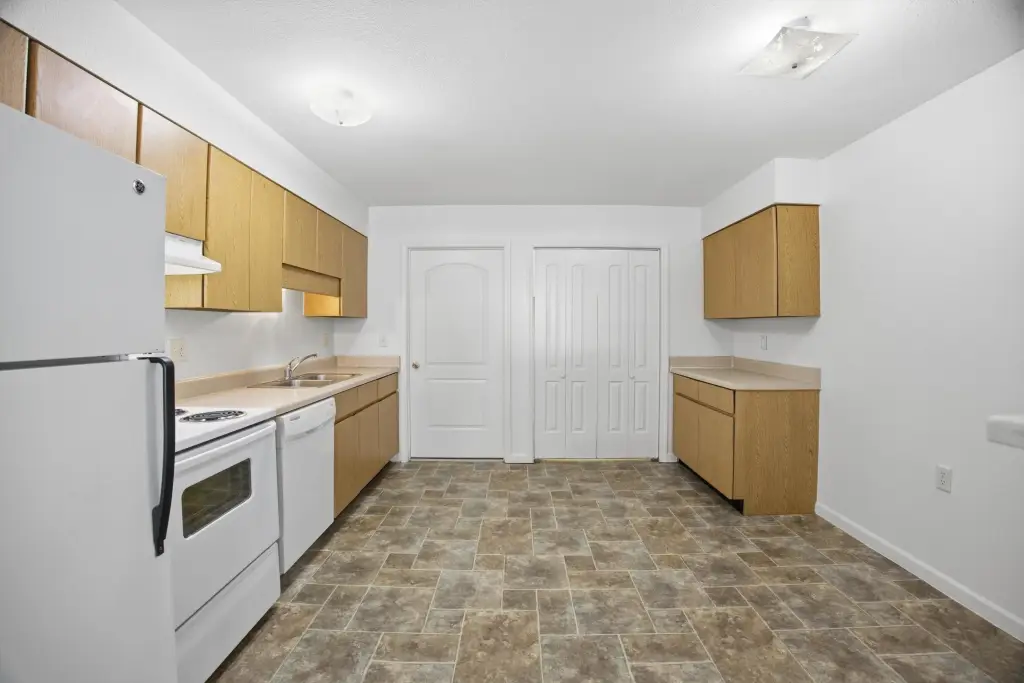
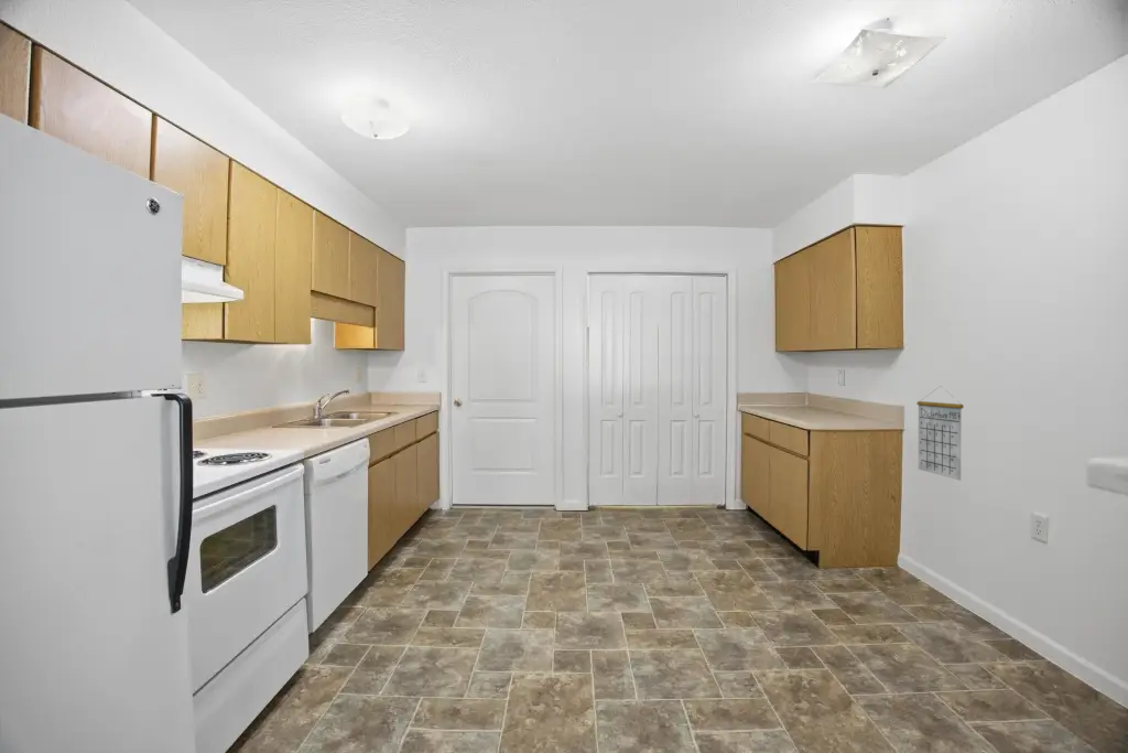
+ calendar [915,385,965,482]
